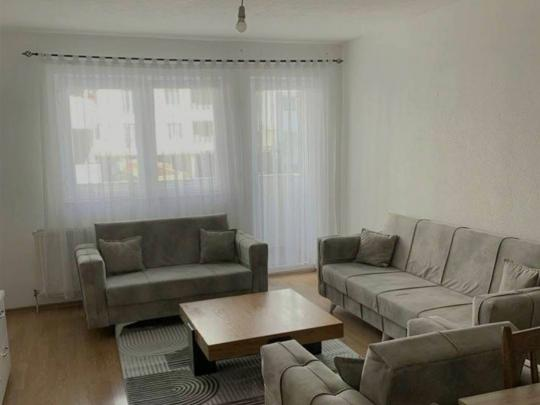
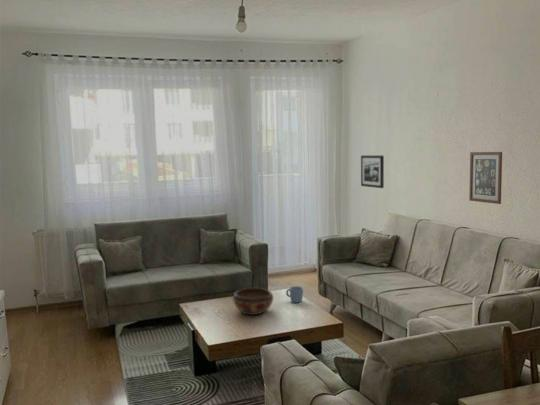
+ decorative bowl [232,287,274,316]
+ mug [285,285,304,304]
+ wall art [468,151,503,205]
+ picture frame [360,155,385,189]
